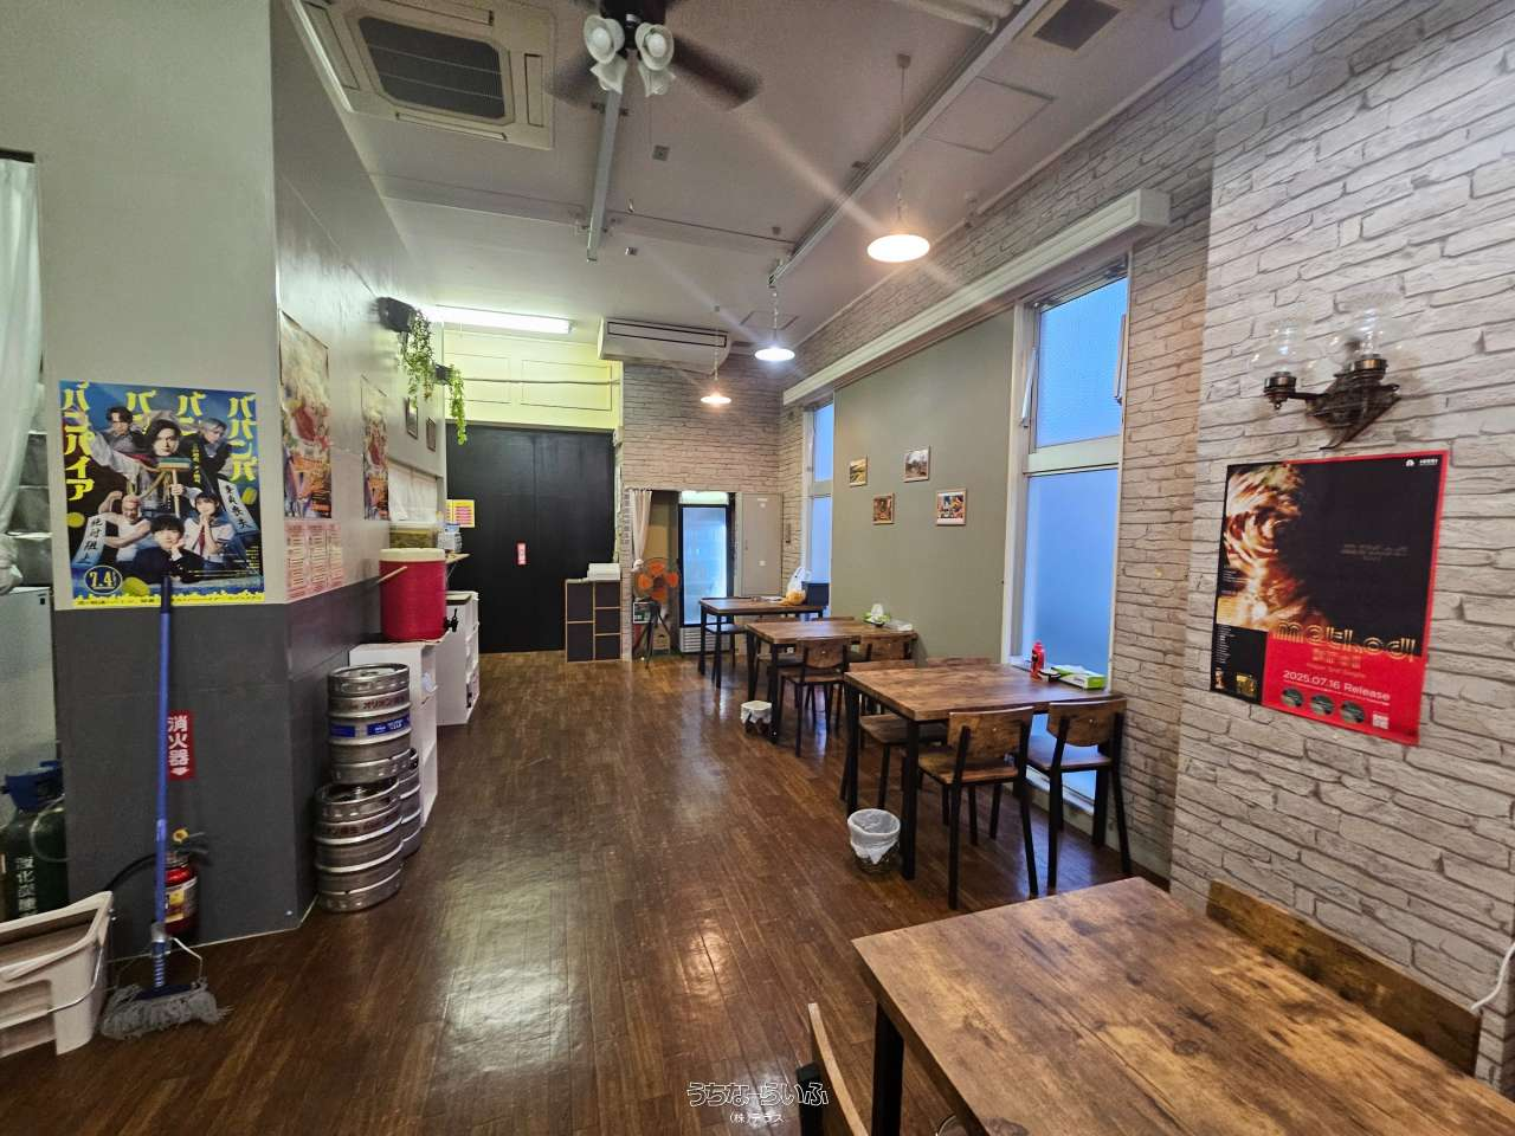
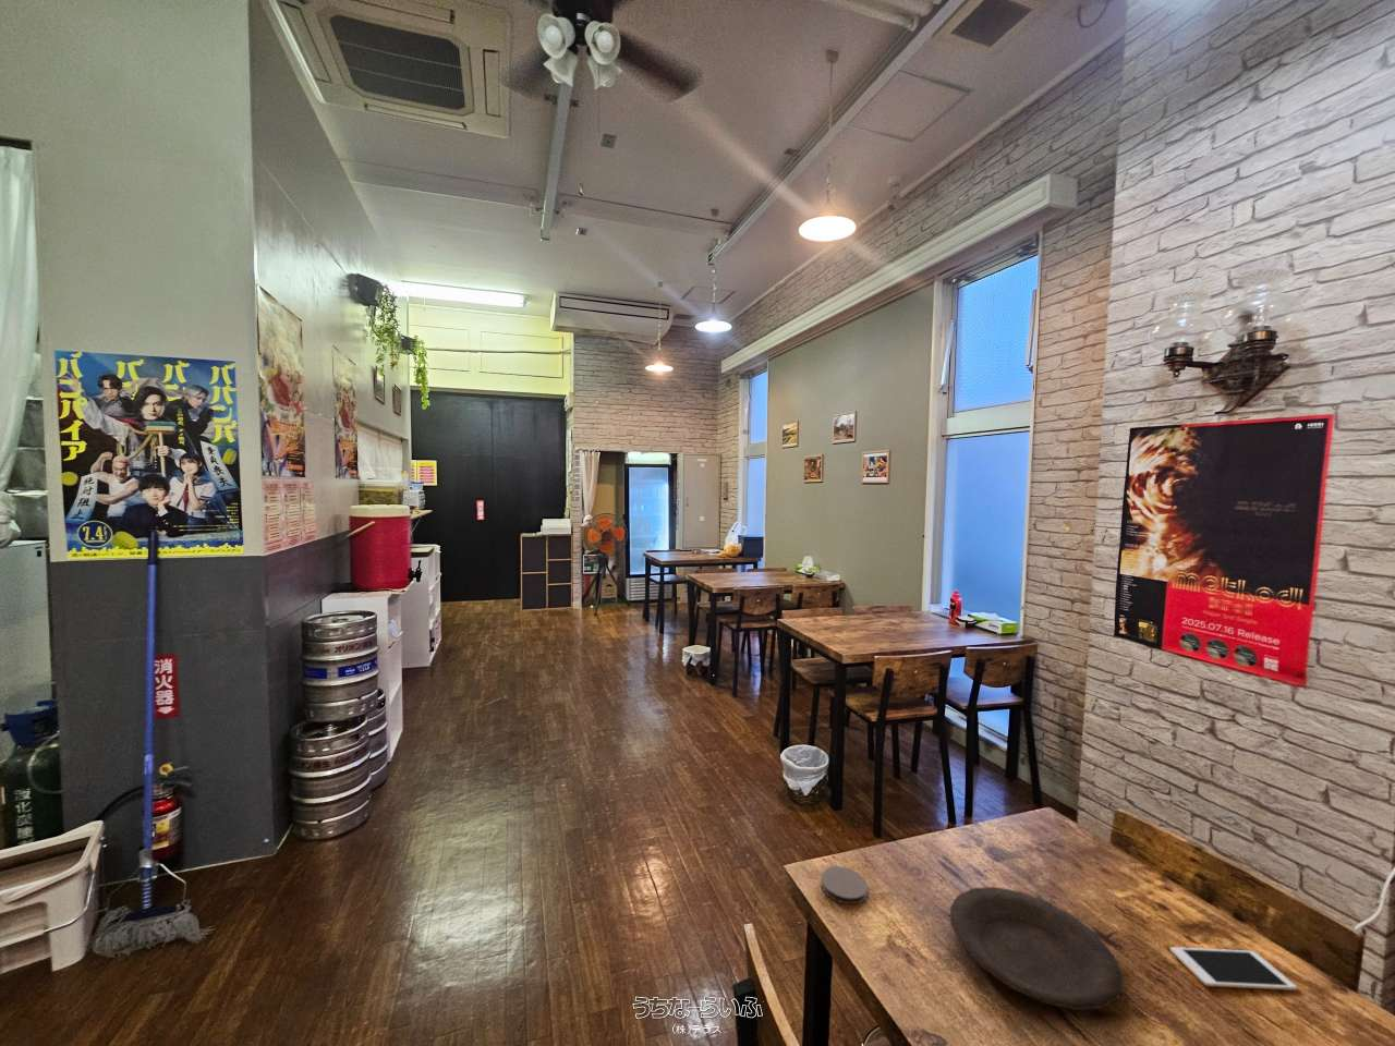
+ plate [949,886,1124,1011]
+ coaster [819,865,869,905]
+ cell phone [1170,946,1298,991]
